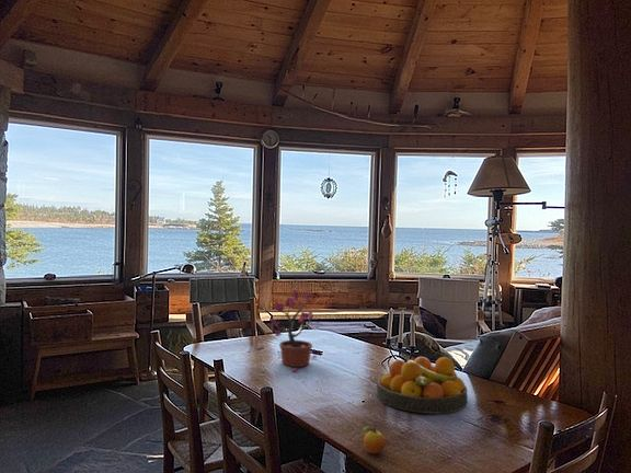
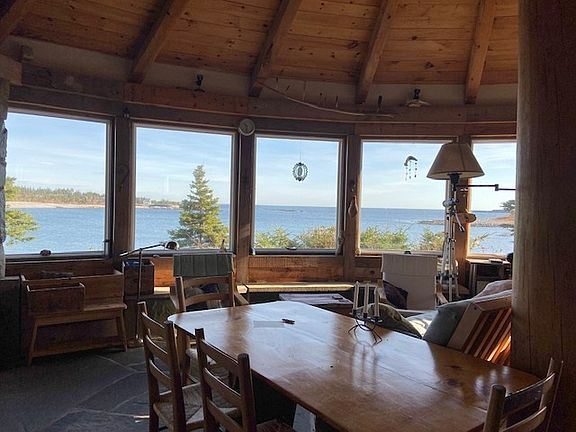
- potted plant [266,289,318,373]
- fruit [360,423,387,454]
- fruit bowl [376,356,469,415]
